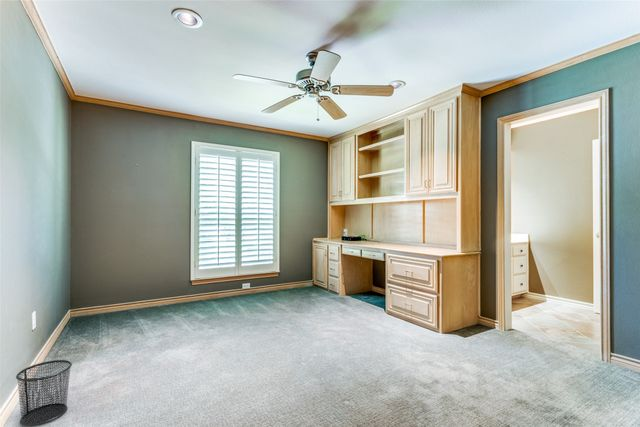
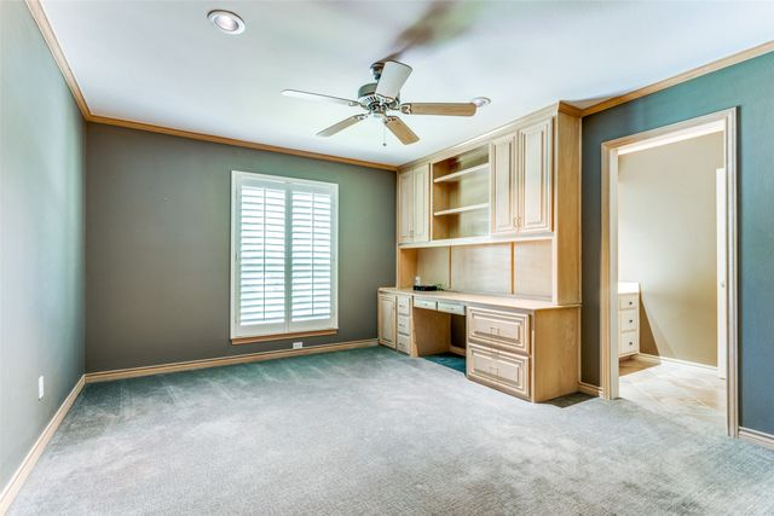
- waste bin [15,359,73,427]
